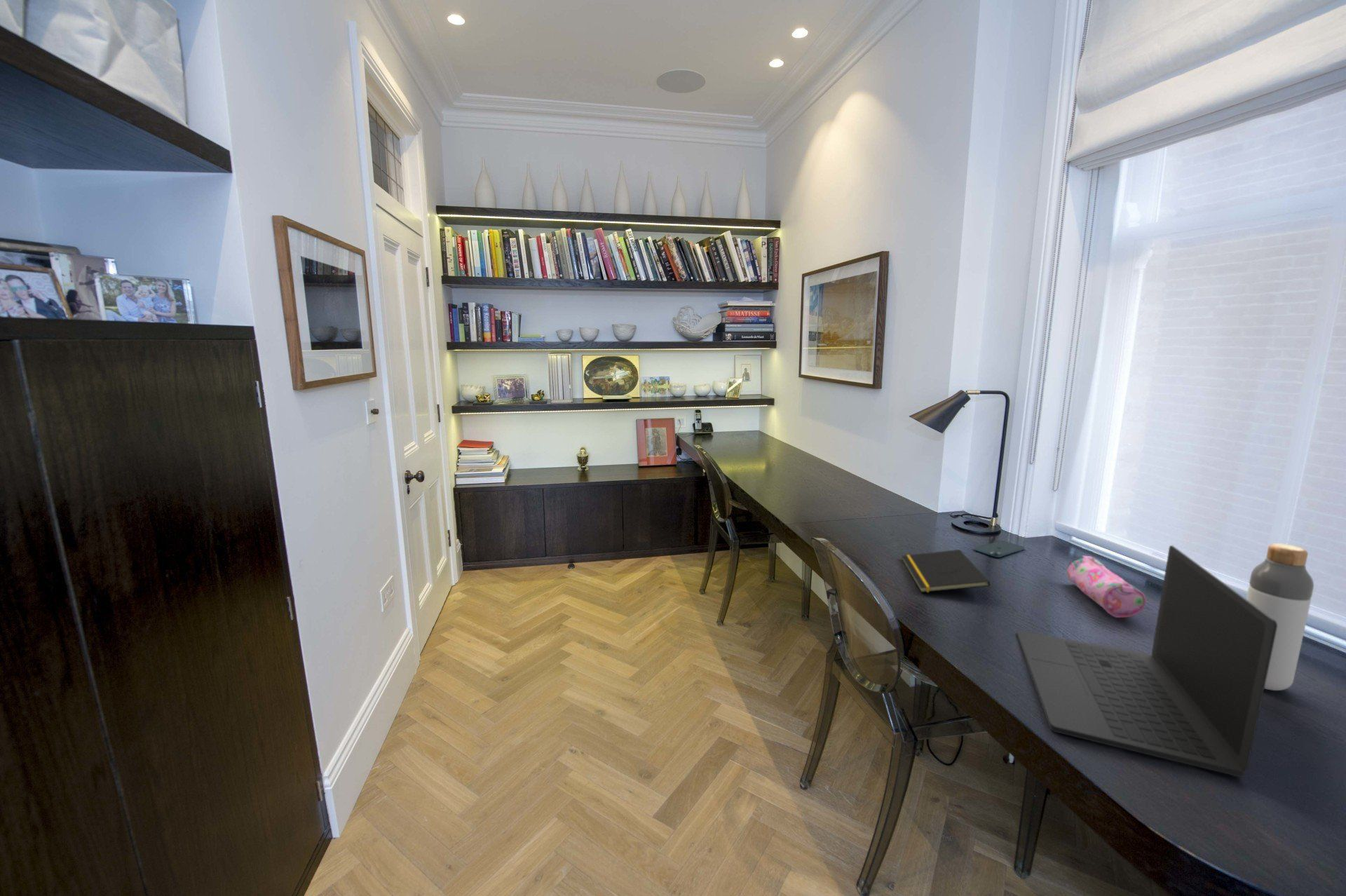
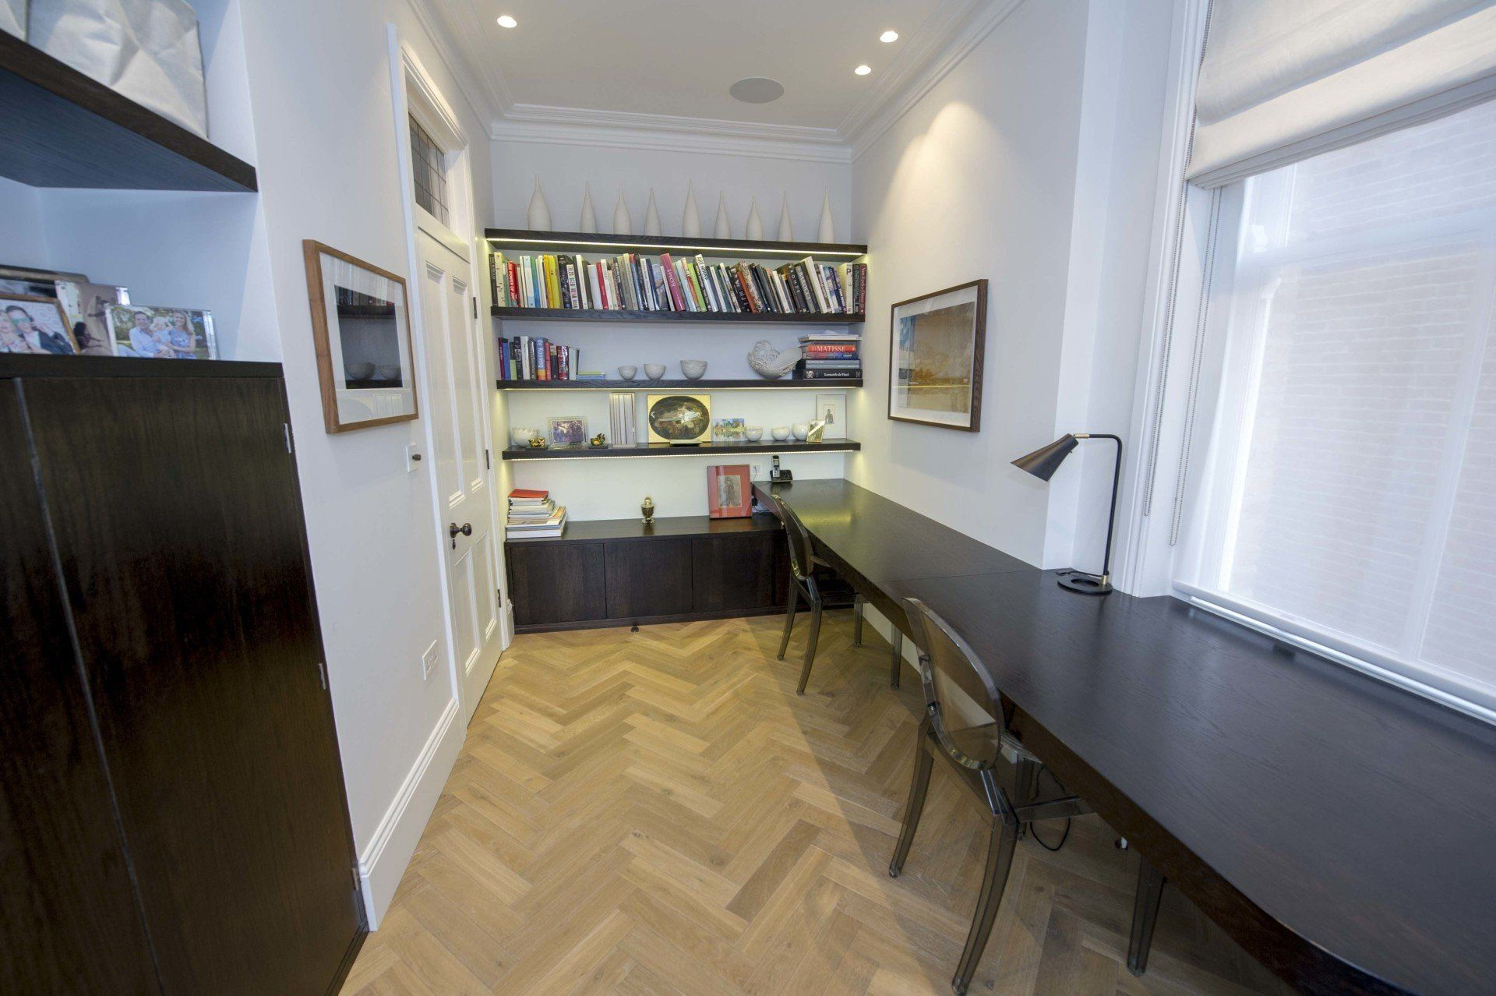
- bottle [1246,543,1314,691]
- notepad [901,549,991,593]
- pencil case [1065,555,1147,618]
- smartphone [974,540,1026,558]
- laptop [1017,545,1277,778]
